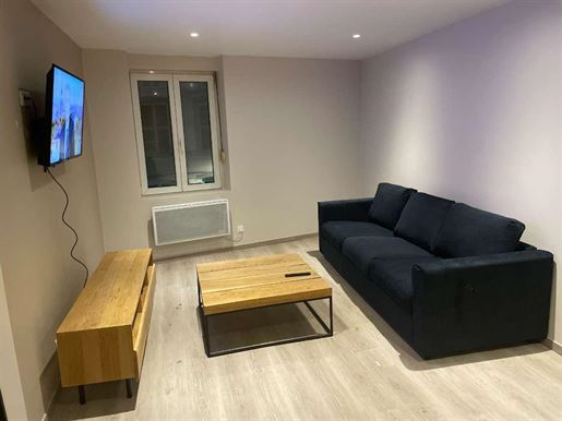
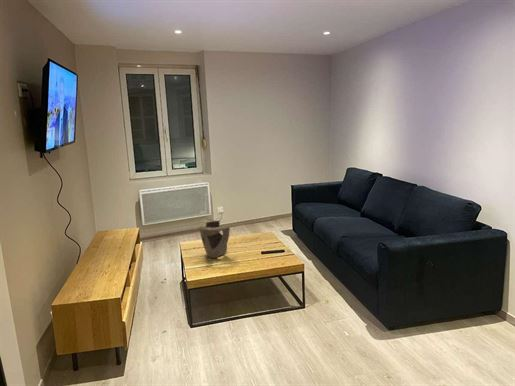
+ decorative bowl [198,220,232,259]
